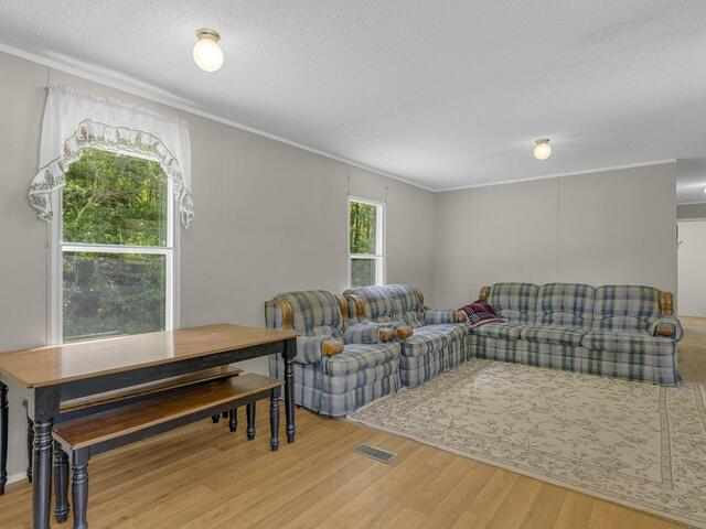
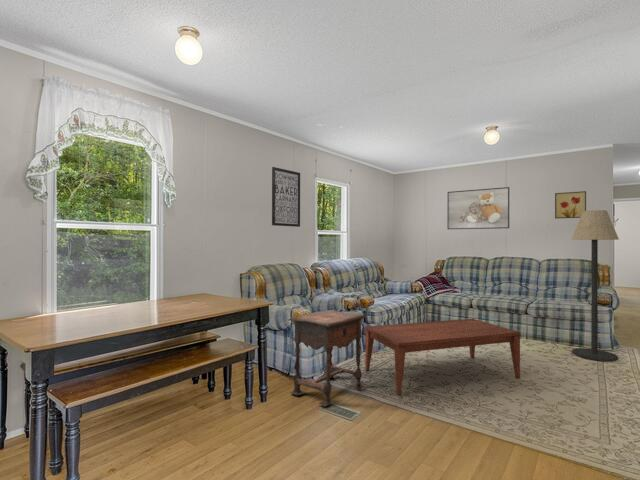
+ side table [287,309,371,408]
+ wall art [271,166,301,228]
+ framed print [446,186,510,230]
+ floor lamp [571,209,620,362]
+ wall art [554,190,587,220]
+ coffee table [364,318,522,396]
